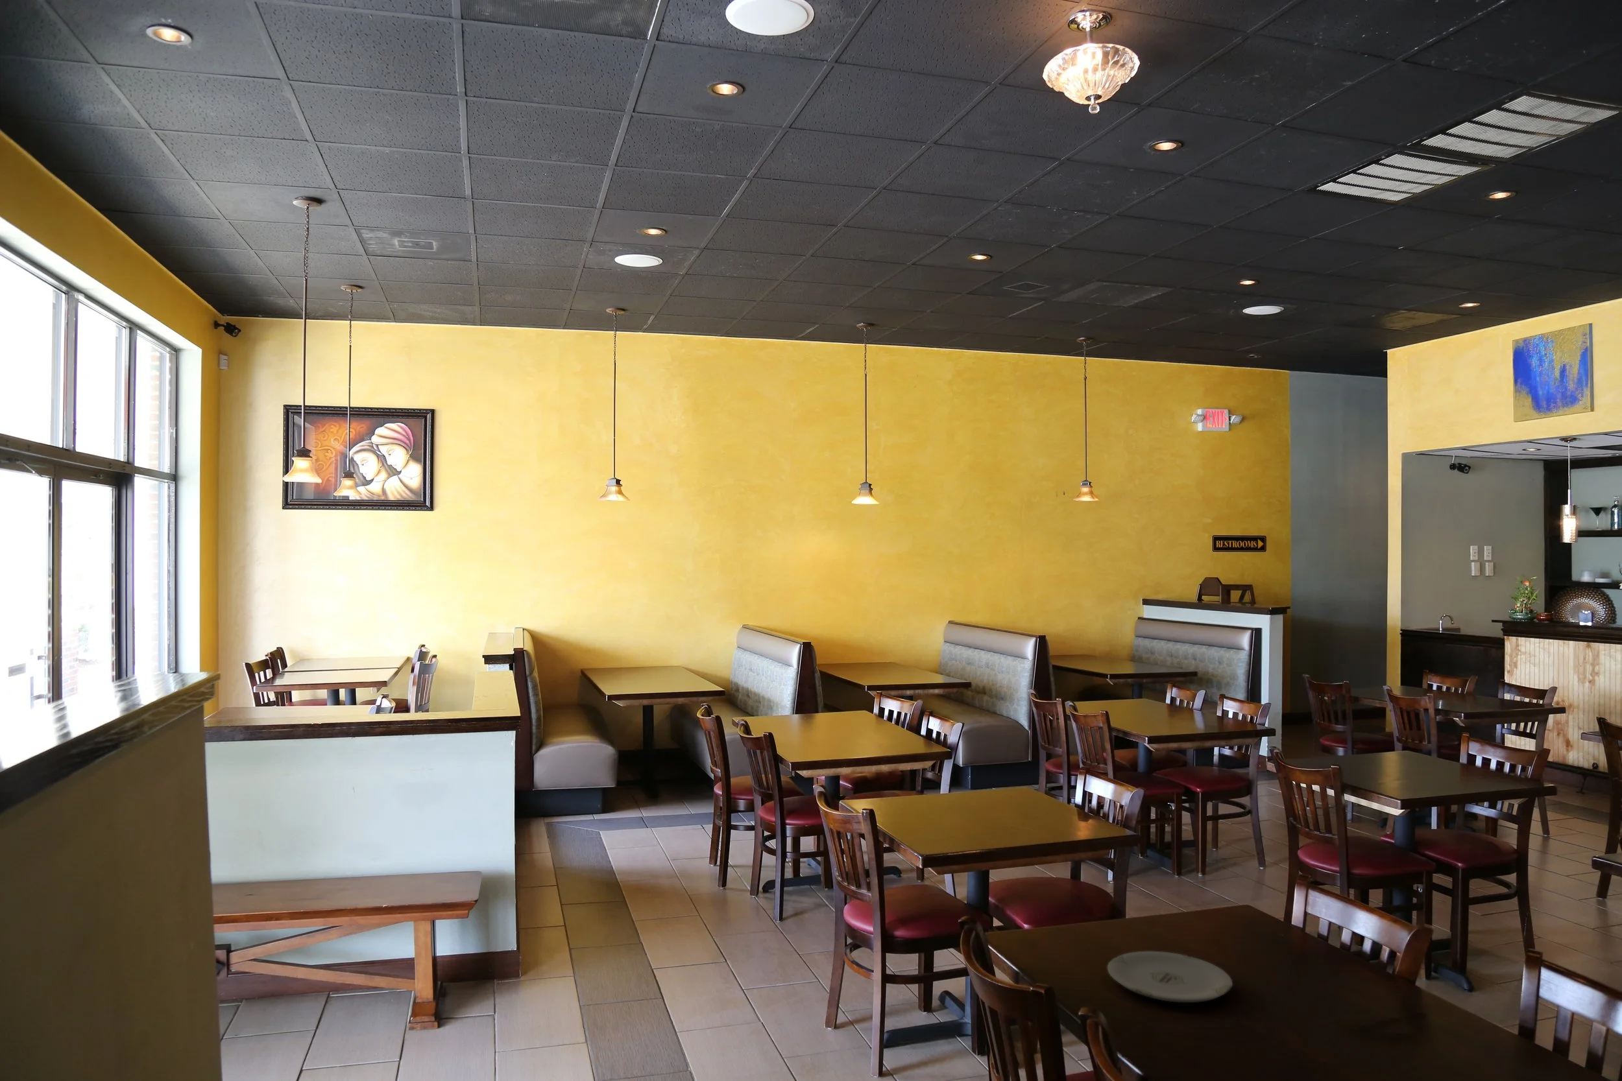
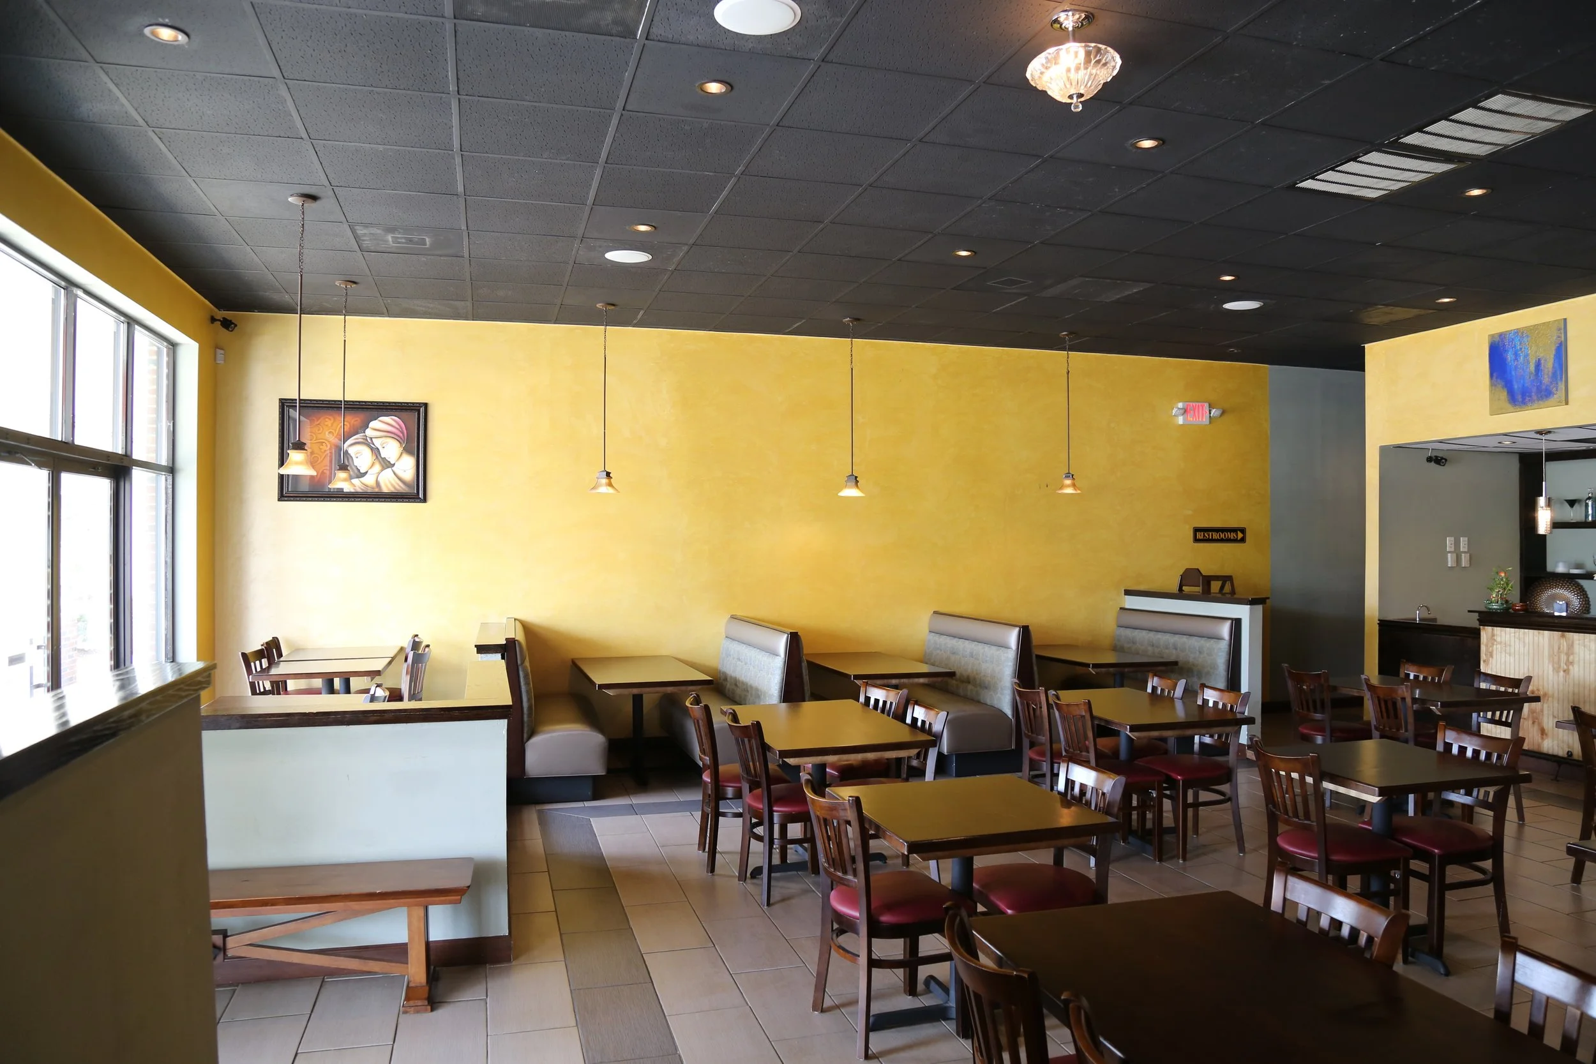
- plate [1107,951,1233,1004]
